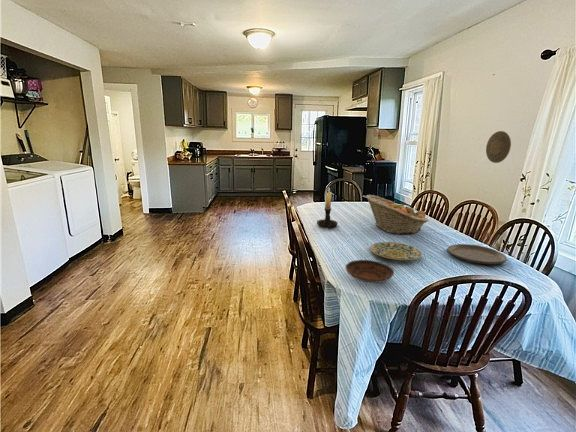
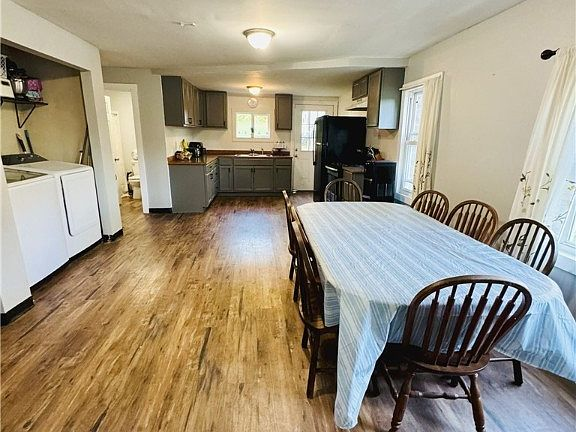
- decorative plate [485,130,512,164]
- plate [446,243,508,265]
- bowl [344,259,395,284]
- candle holder [316,187,339,229]
- plate [368,241,423,261]
- fruit basket [365,194,429,235]
